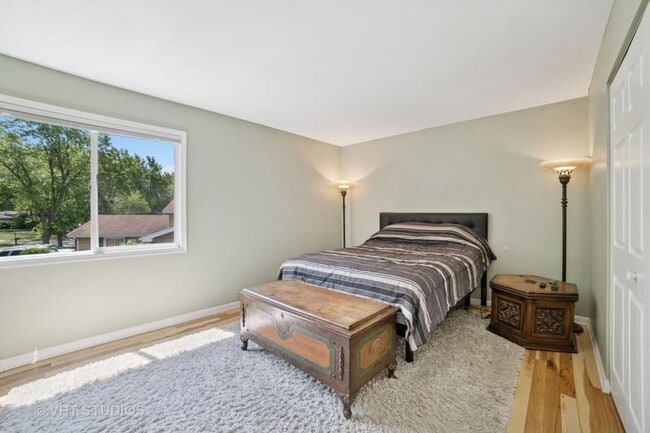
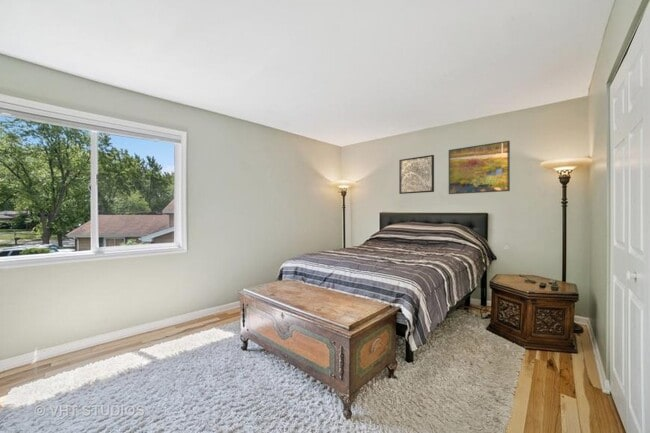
+ wall art [398,154,435,195]
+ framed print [448,140,511,195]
